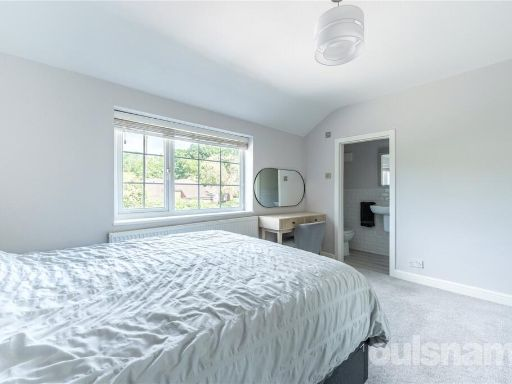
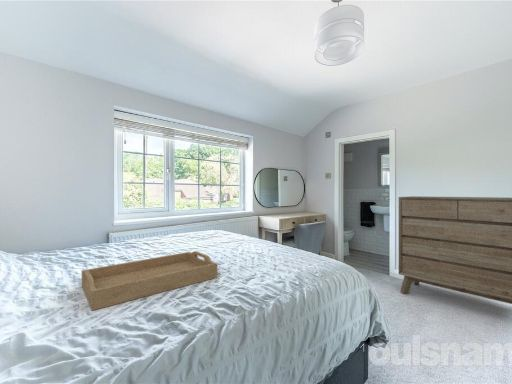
+ dresser [398,195,512,305]
+ serving tray [81,250,218,311]
